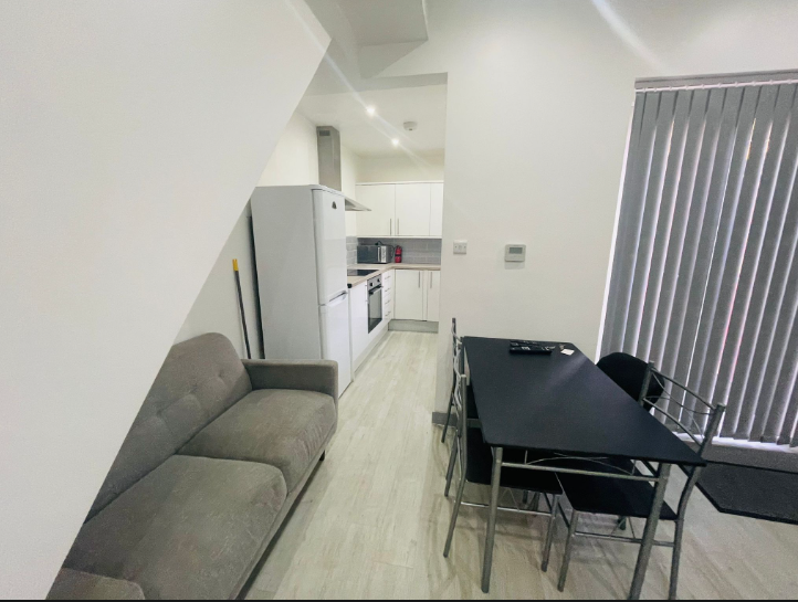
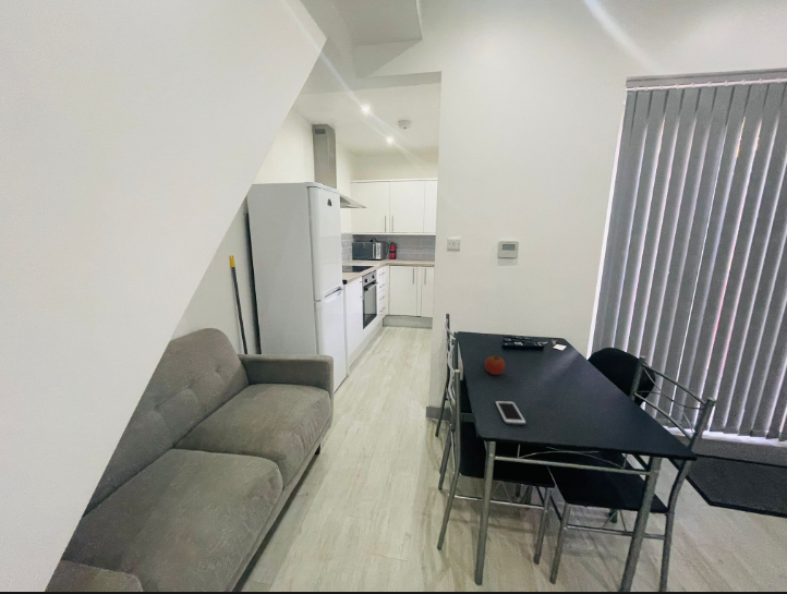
+ fruit [484,353,506,376]
+ cell phone [494,400,528,426]
